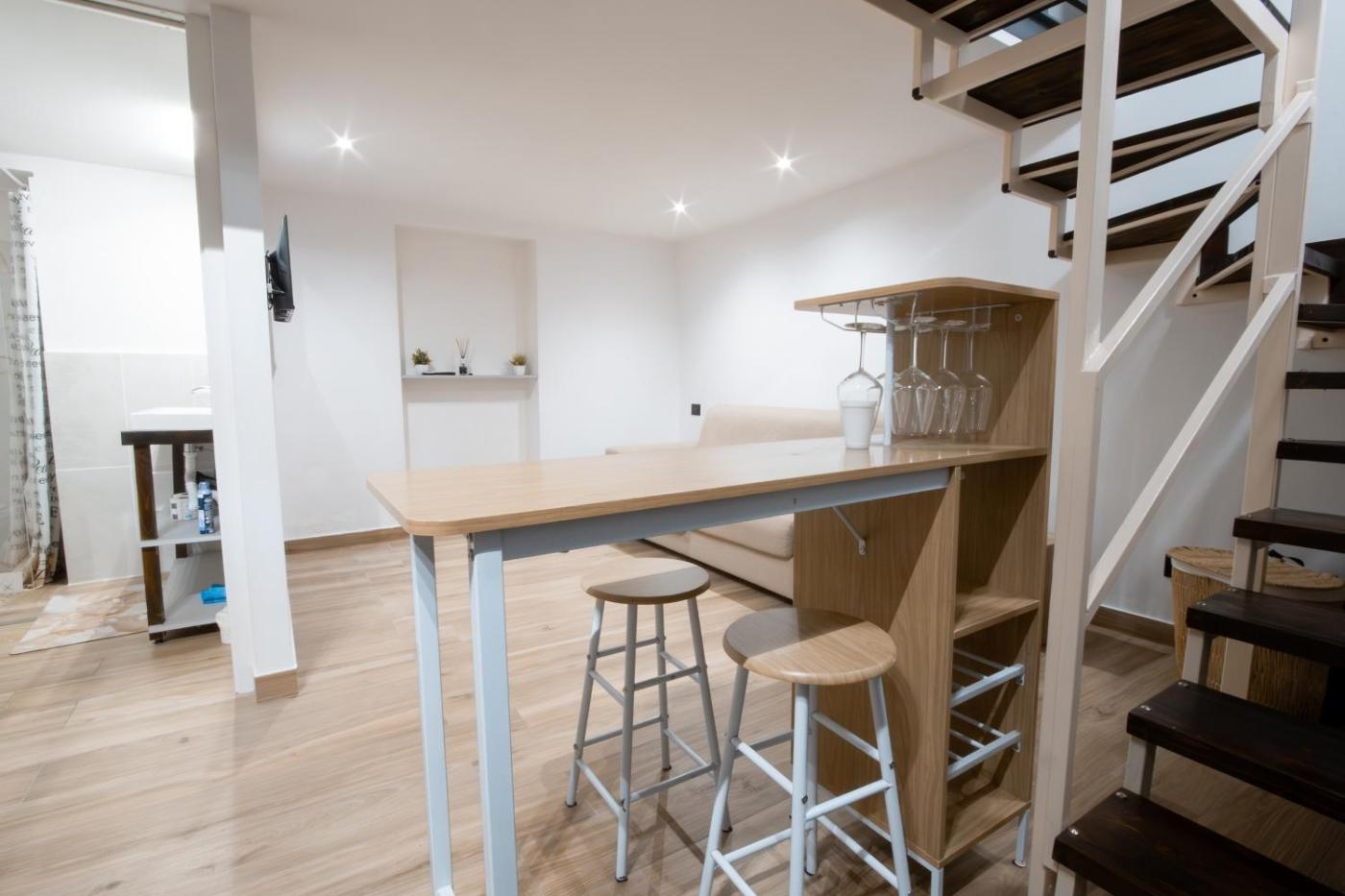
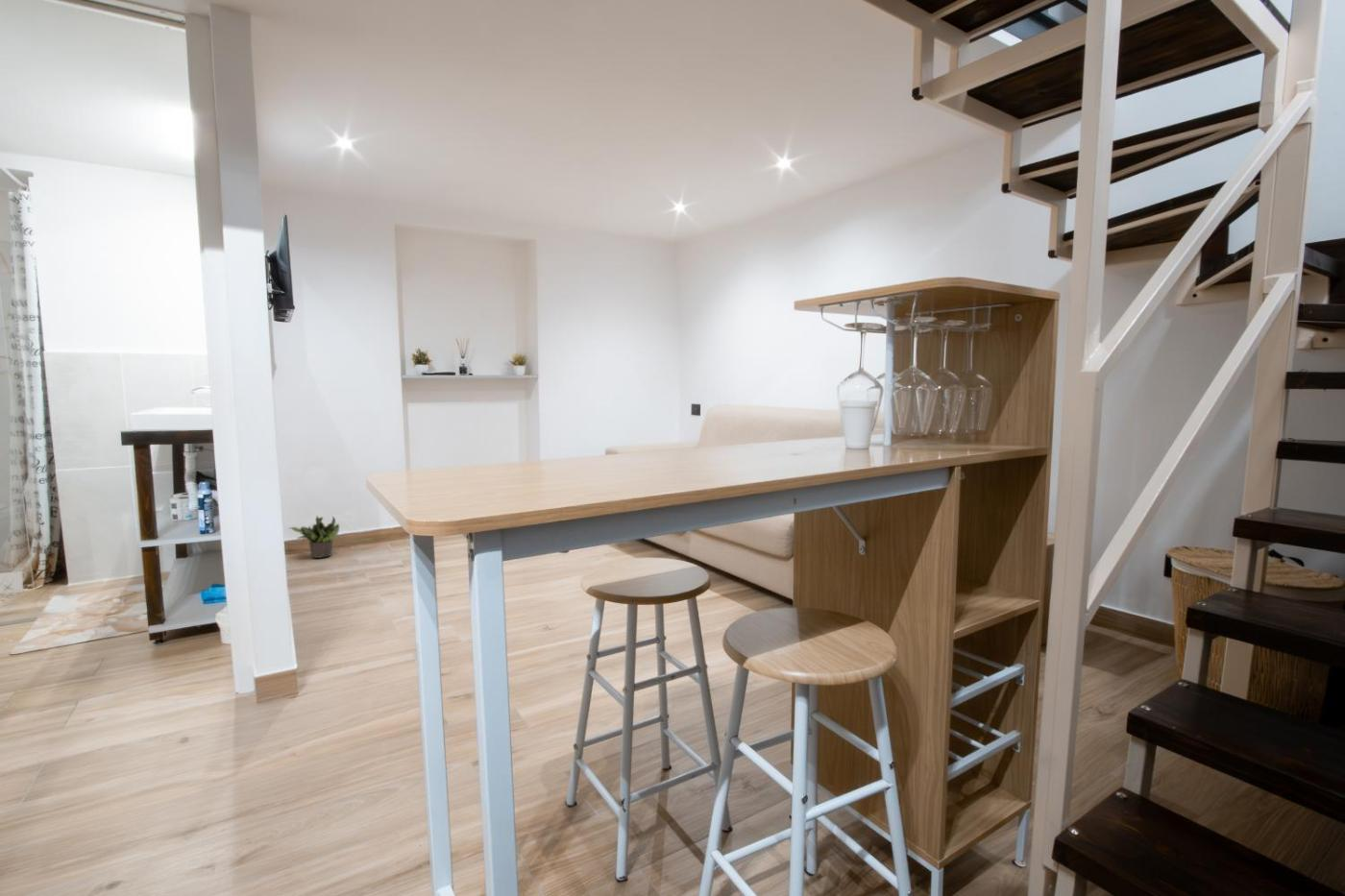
+ potted plant [289,515,340,559]
